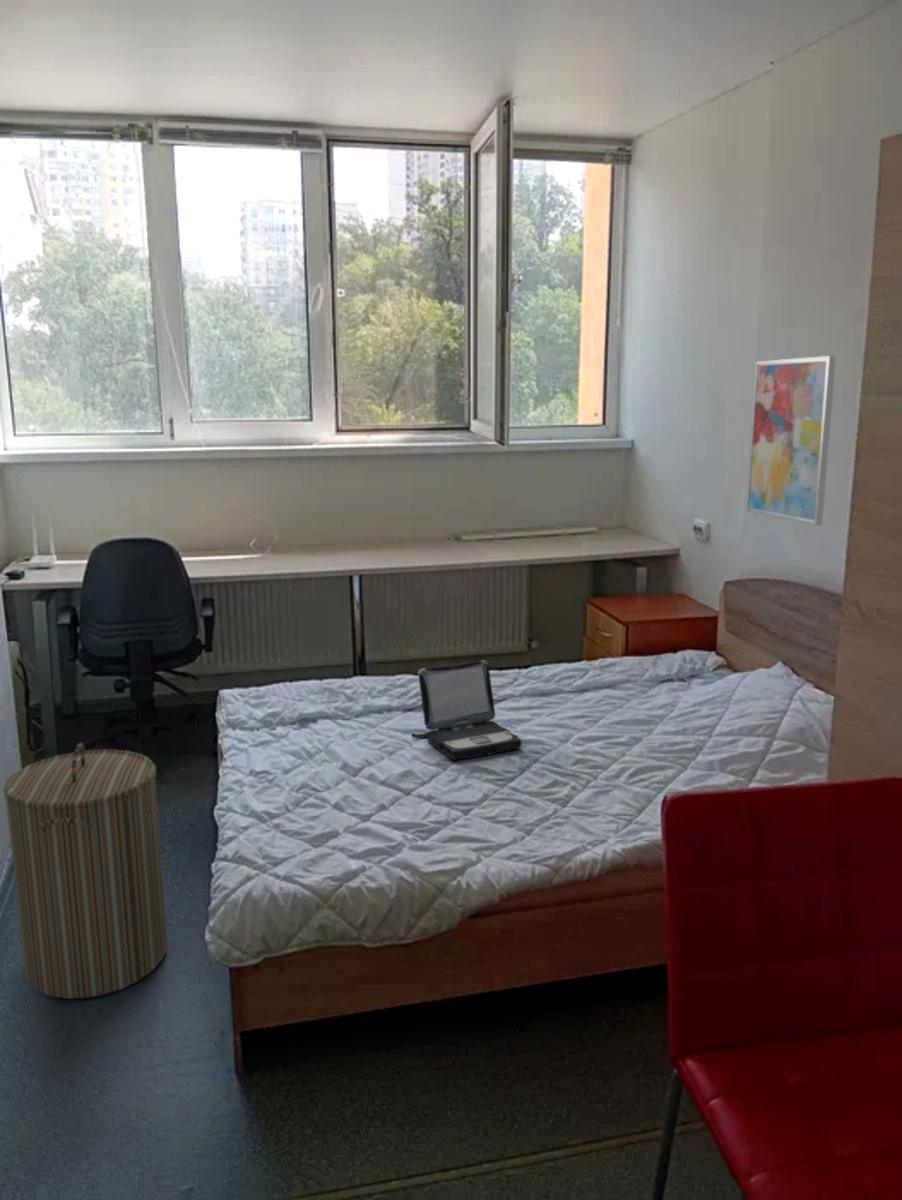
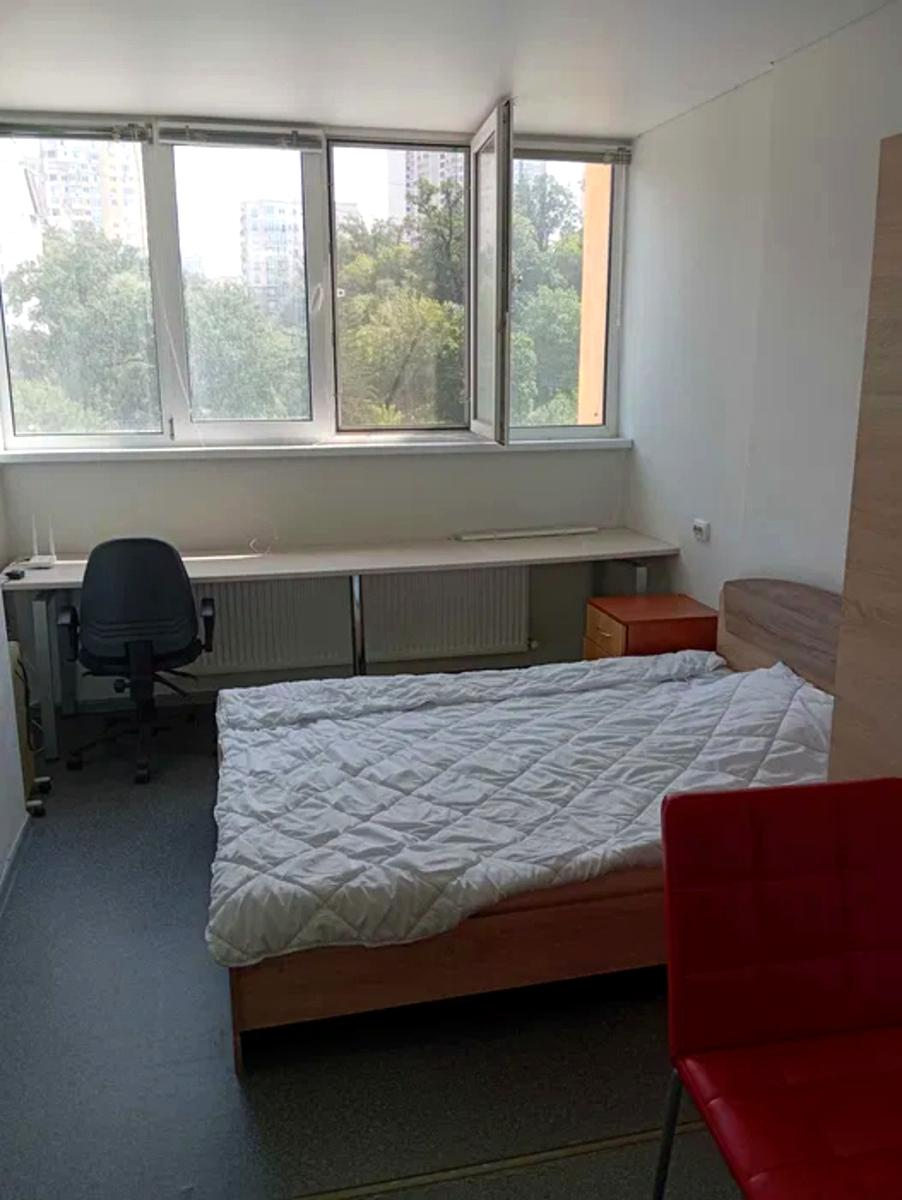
- laptop [411,660,522,761]
- laundry hamper [3,742,168,1000]
- wall art [746,355,837,527]
